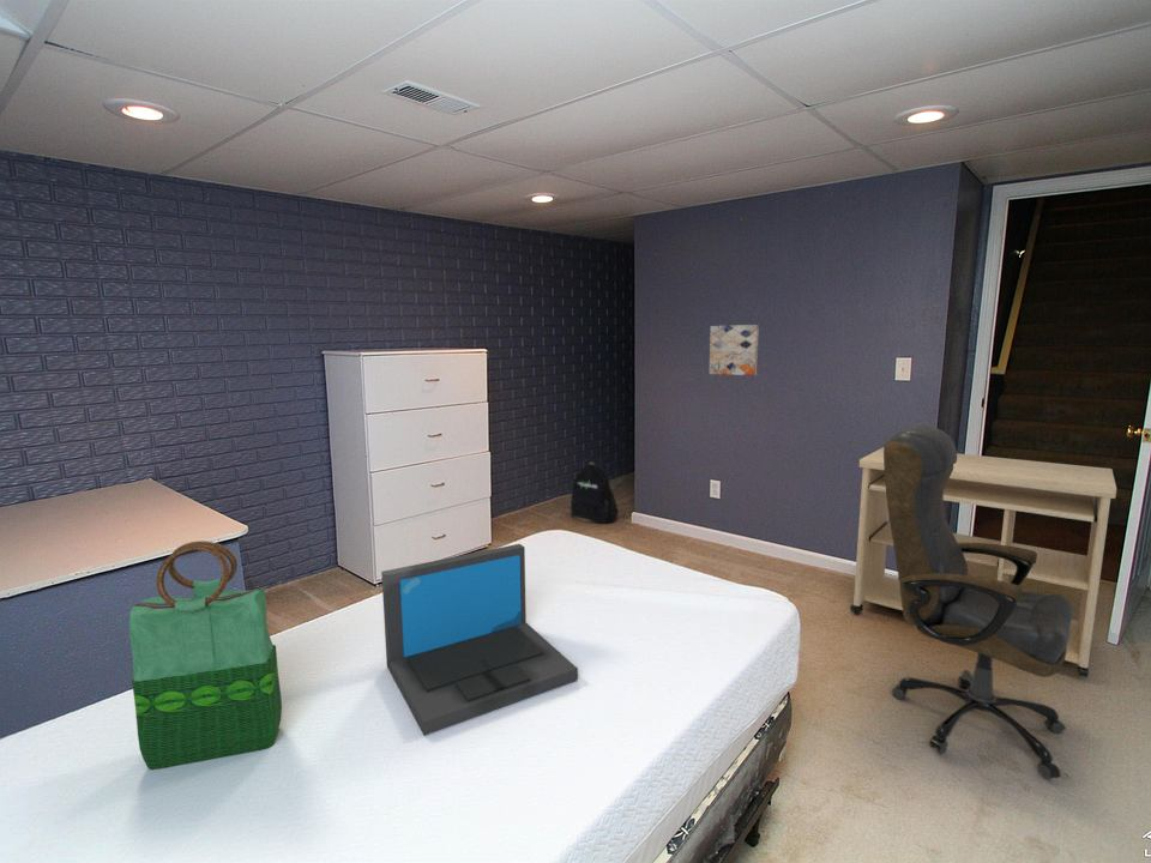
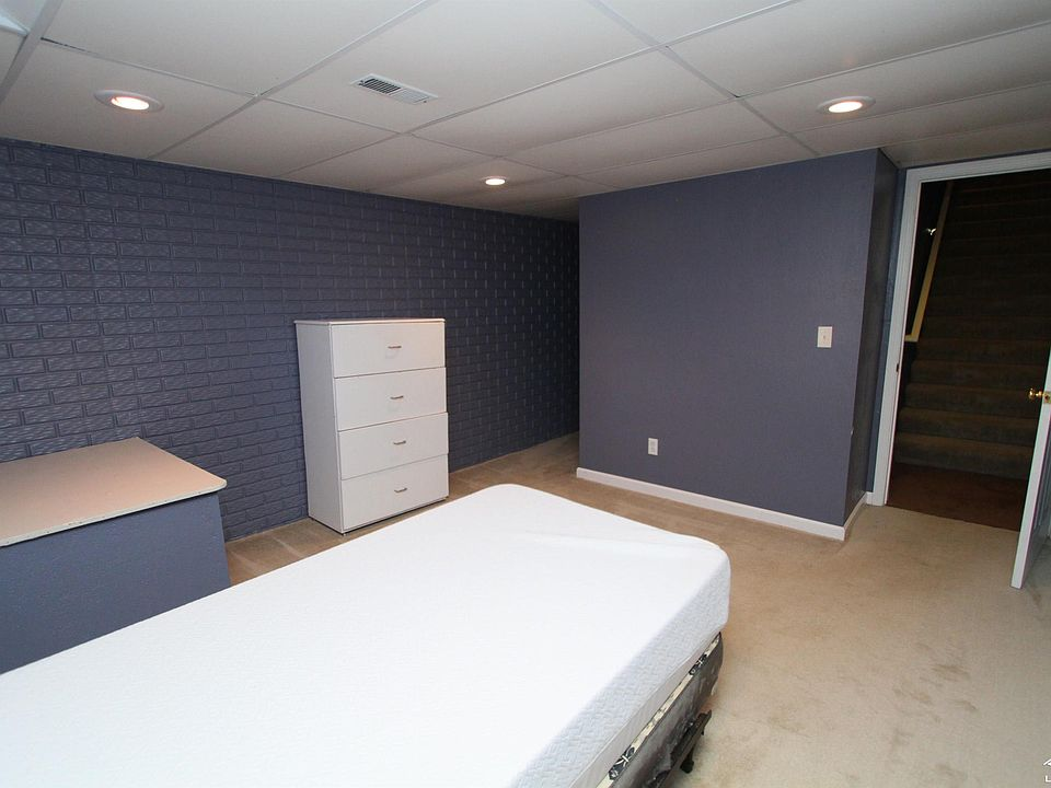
- backpack [570,460,620,524]
- desk [849,446,1117,678]
- tote bag [128,539,283,771]
- office chair [884,423,1073,780]
- laptop [380,543,579,736]
- wall art [707,324,760,376]
